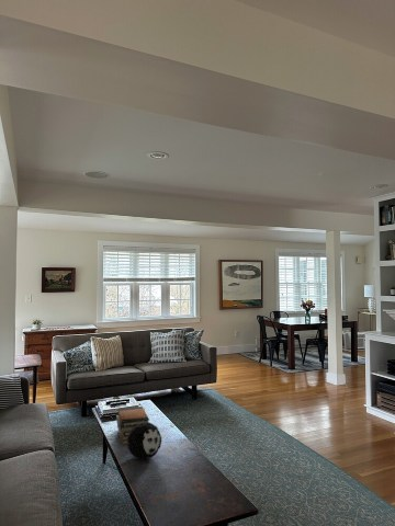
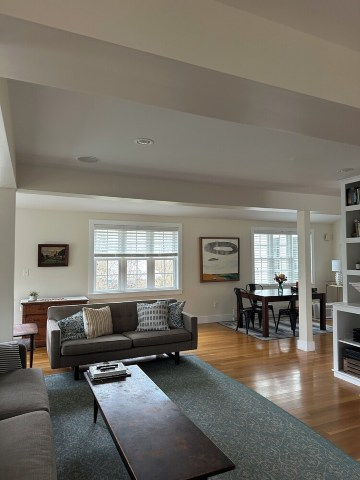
- book stack [115,405,150,446]
- decorative orb [127,421,162,460]
